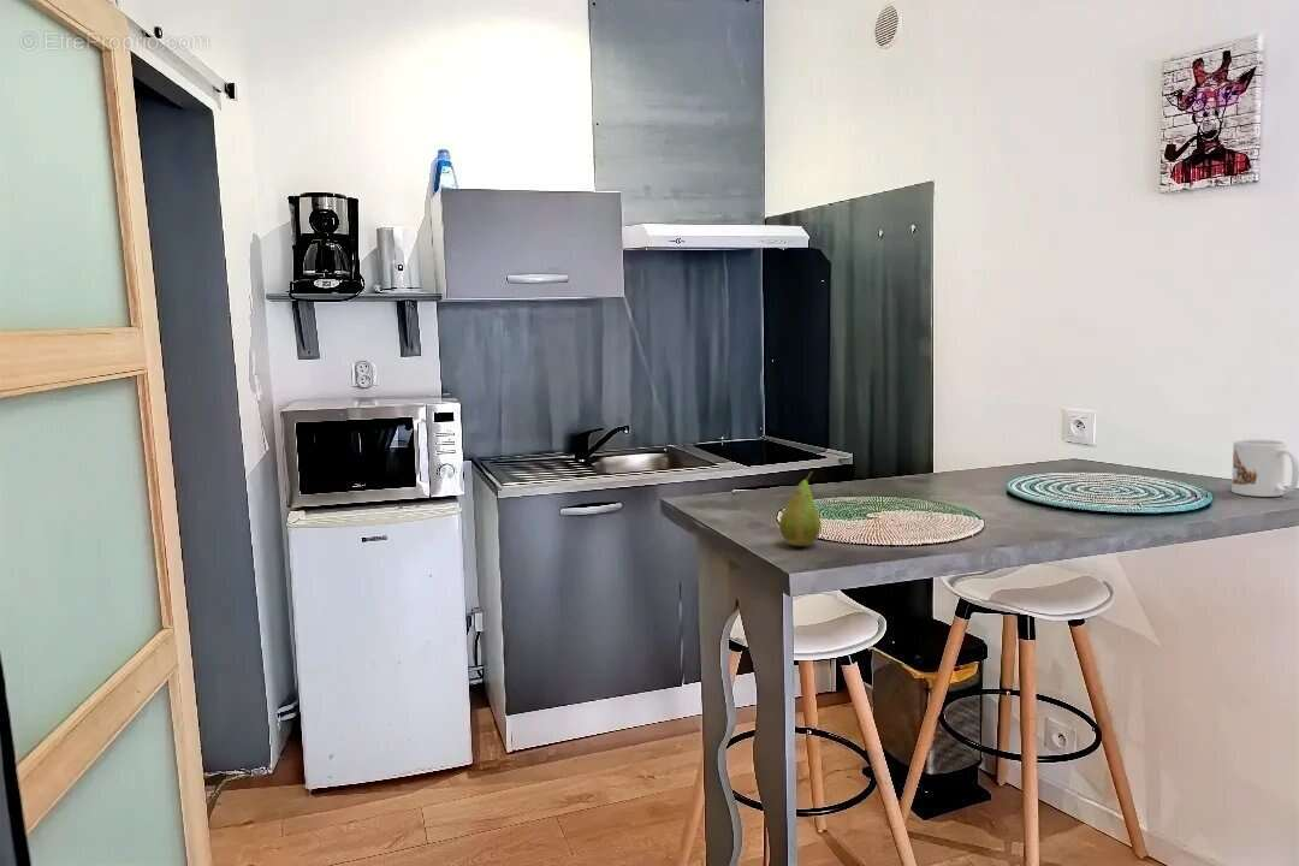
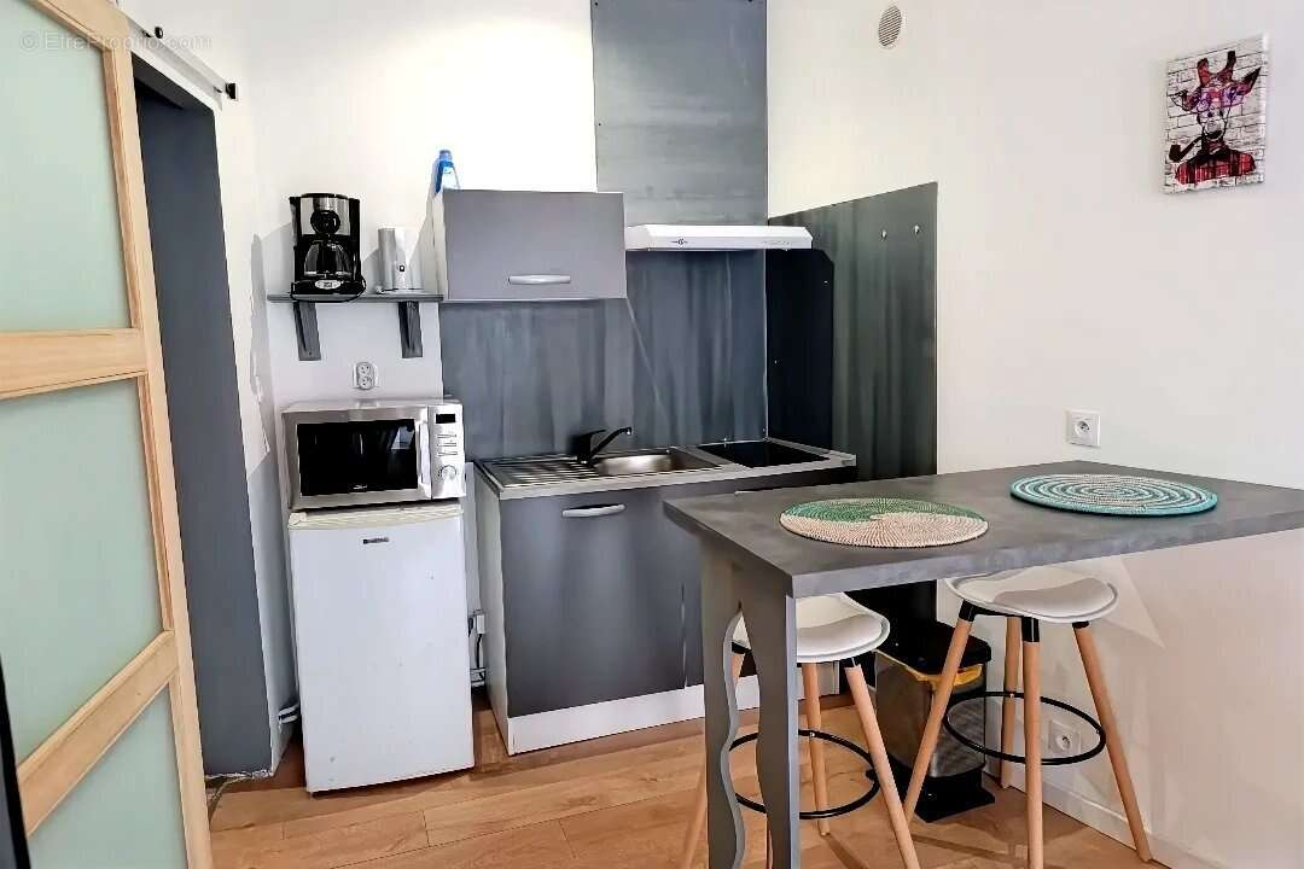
- mug [1230,438,1299,498]
- fruit [778,470,823,547]
